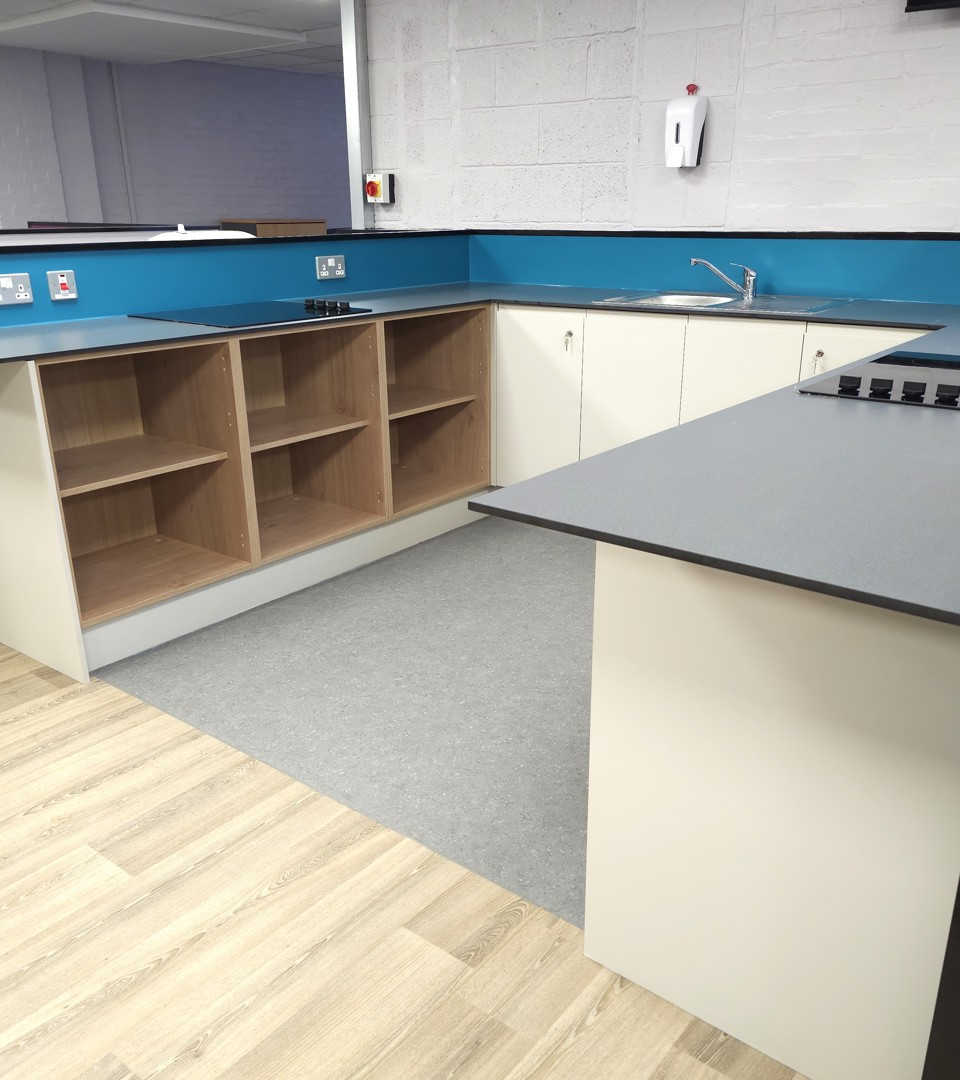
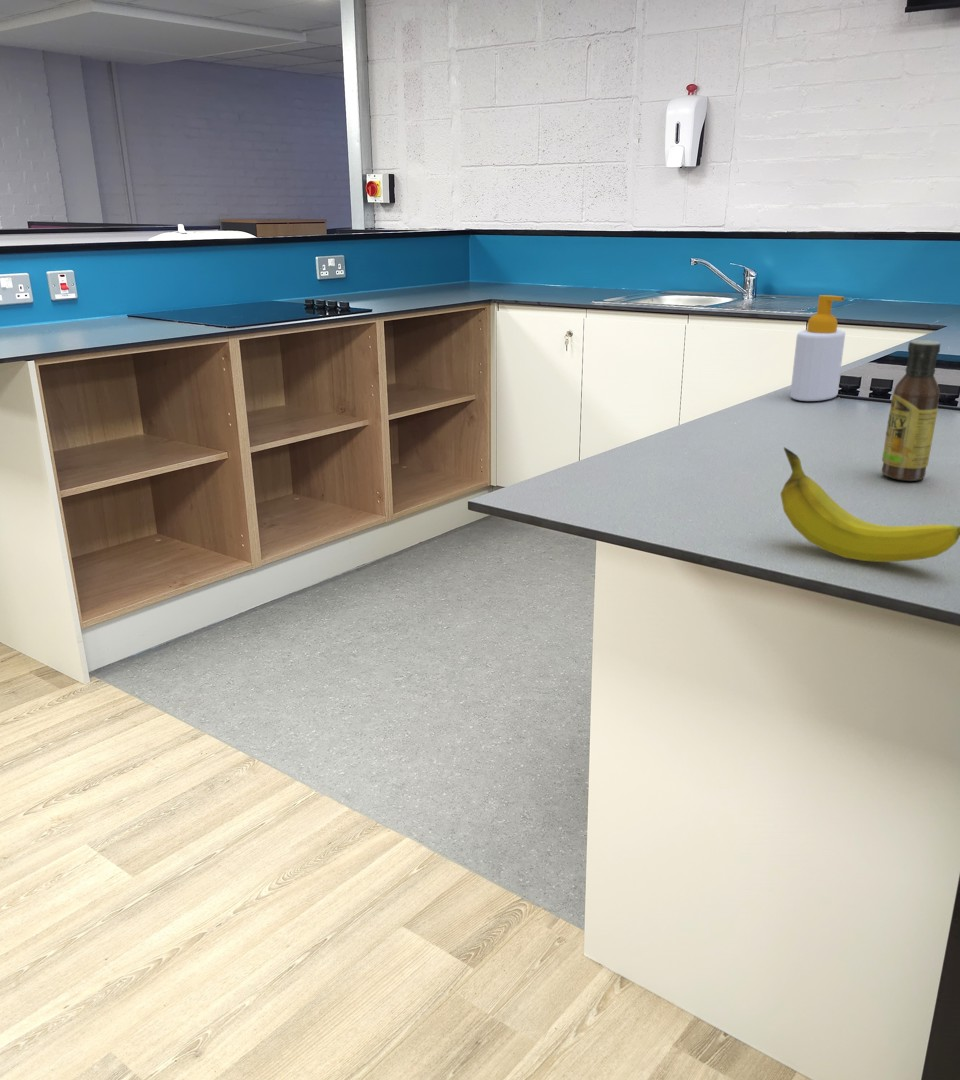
+ soap bottle [789,294,846,402]
+ sauce bottle [881,339,941,482]
+ fruit [779,447,960,563]
